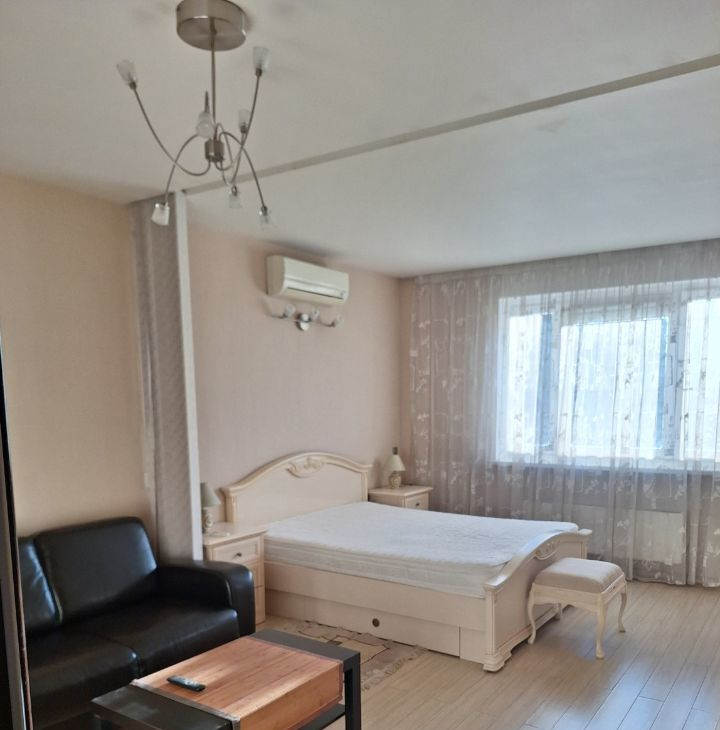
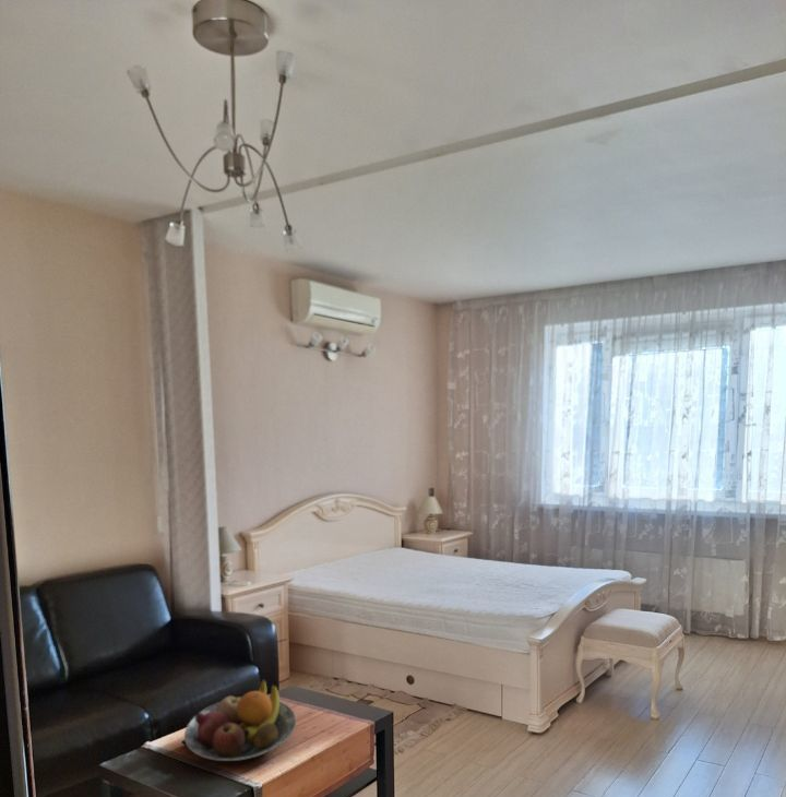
+ fruit bowl [183,679,297,762]
